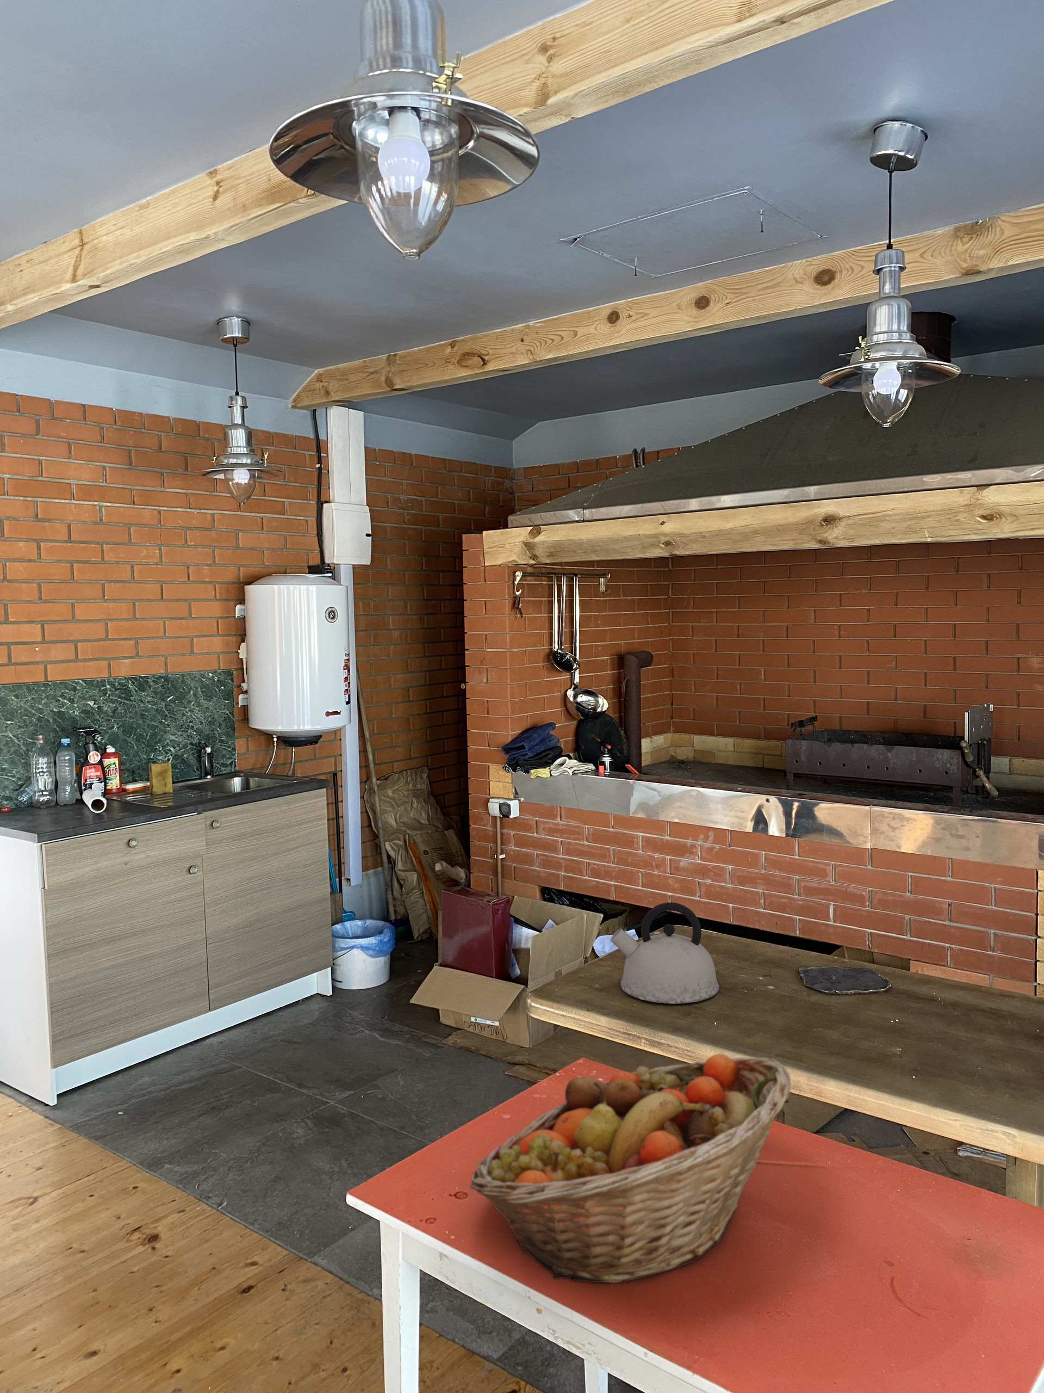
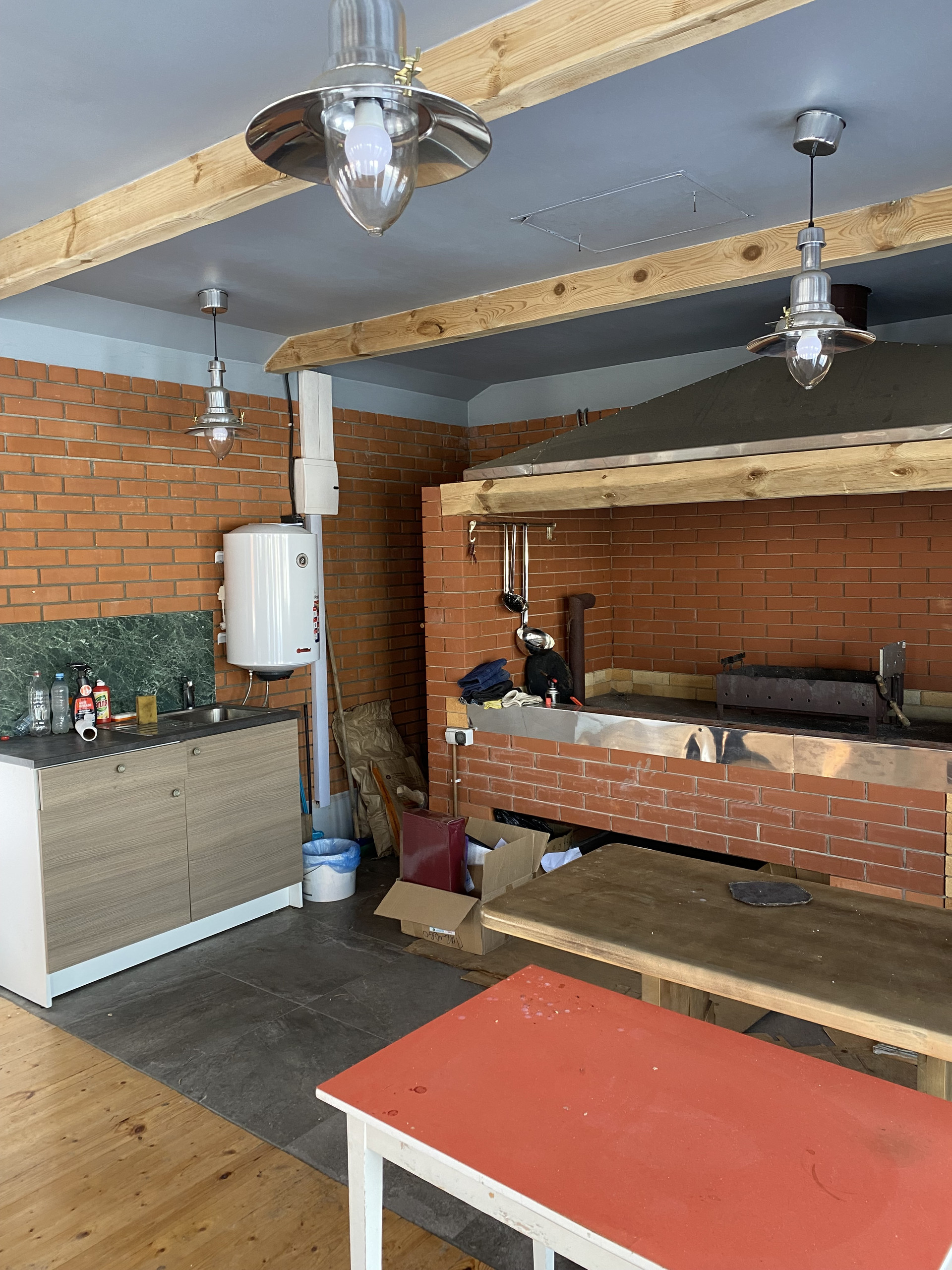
- fruit basket [468,1053,792,1283]
- kettle [610,902,719,1004]
